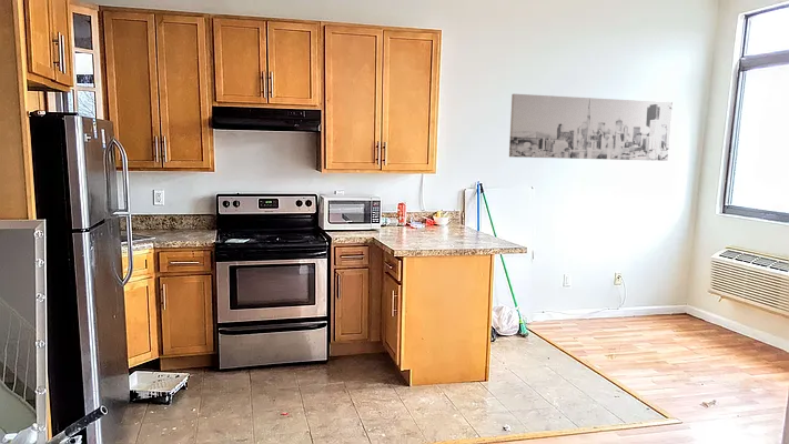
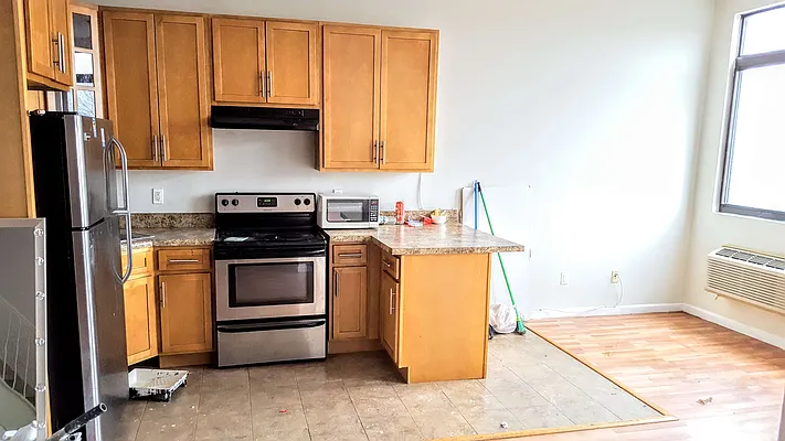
- wall art [508,93,674,162]
